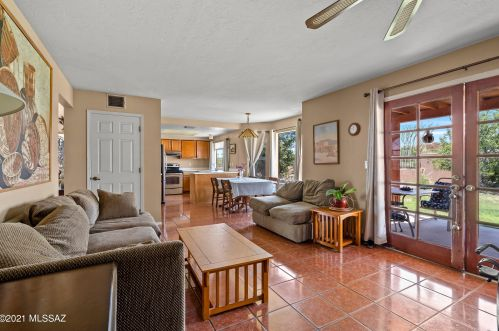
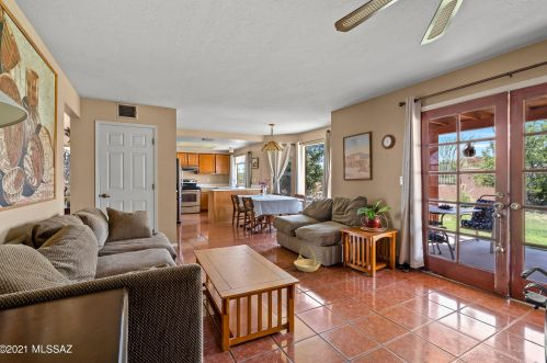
+ basket [293,245,321,273]
